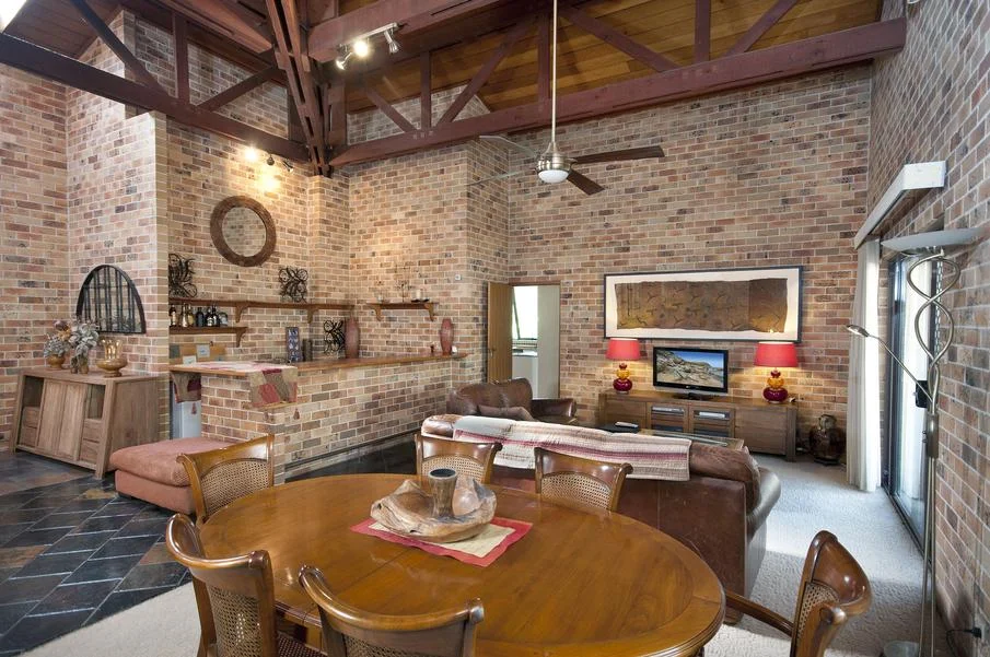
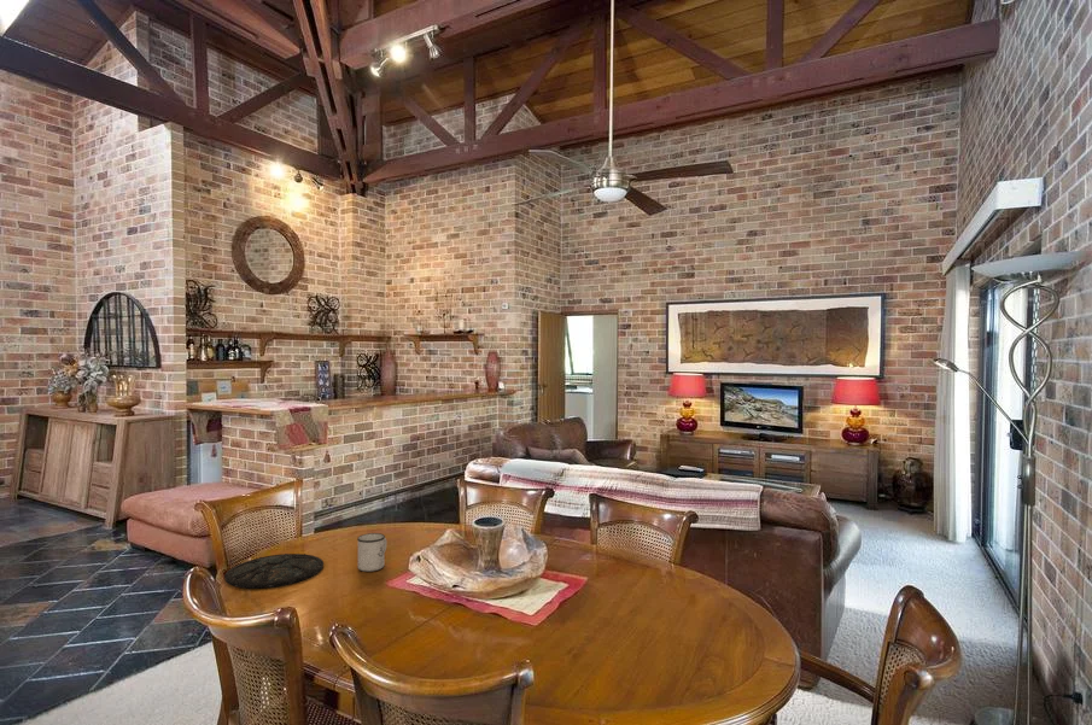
+ plate [223,552,325,590]
+ mug [356,532,387,573]
